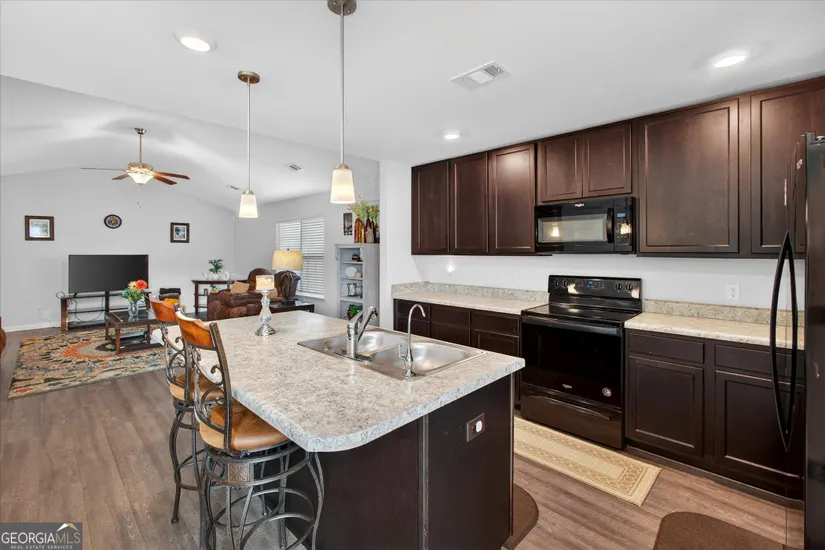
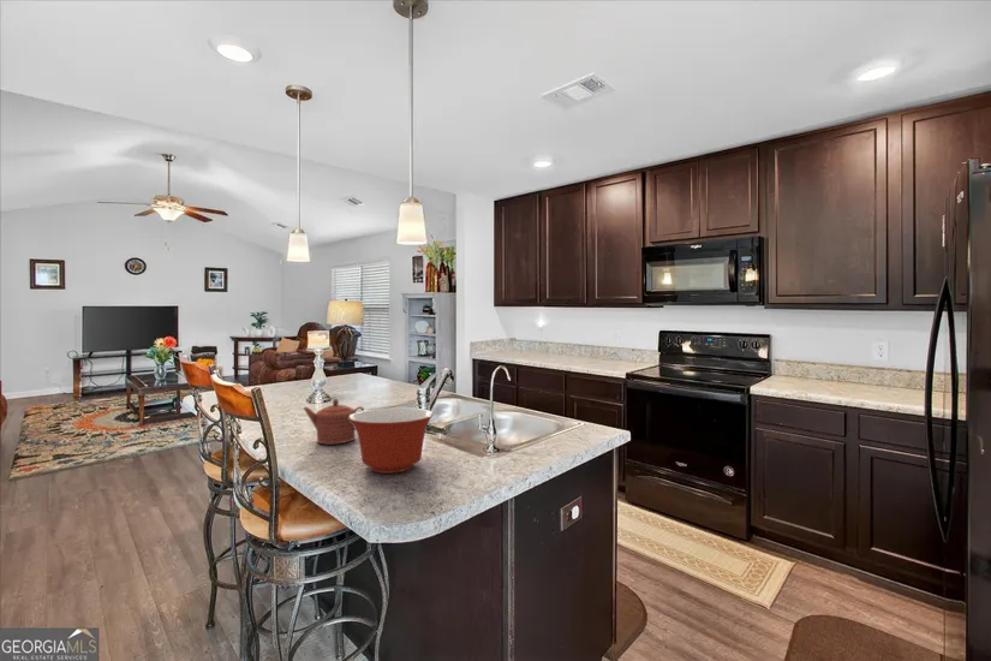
+ teapot [302,398,366,446]
+ mixing bowl [348,406,435,475]
